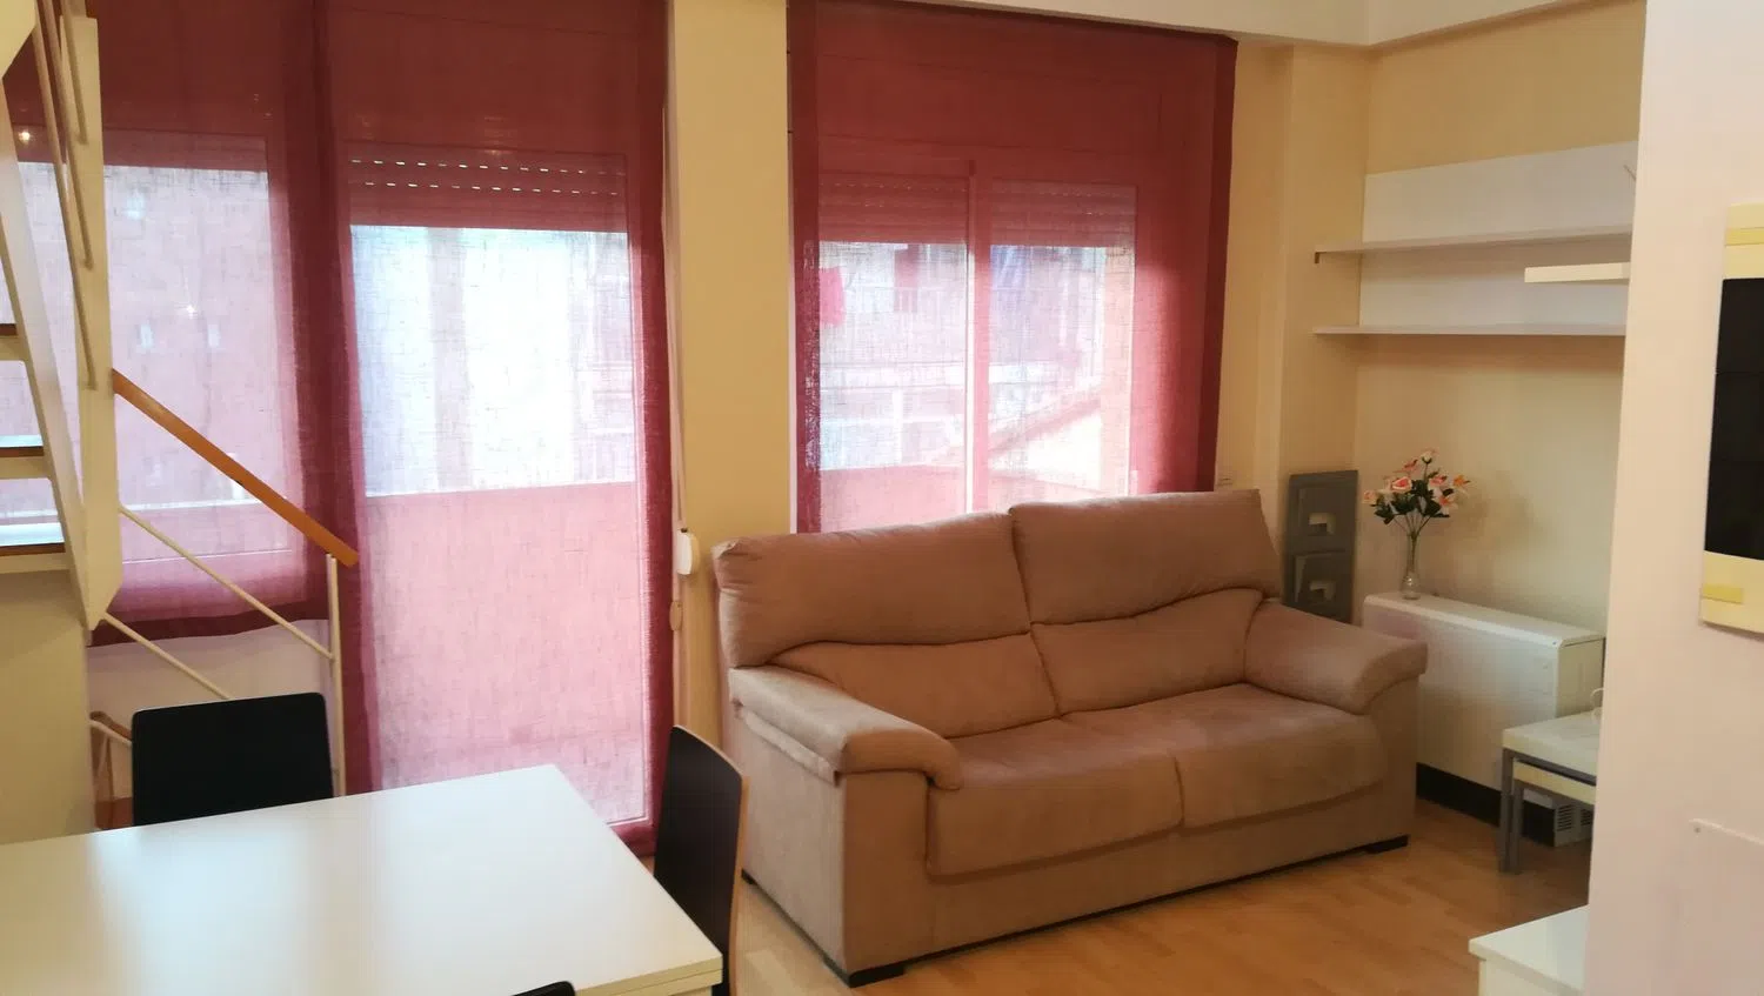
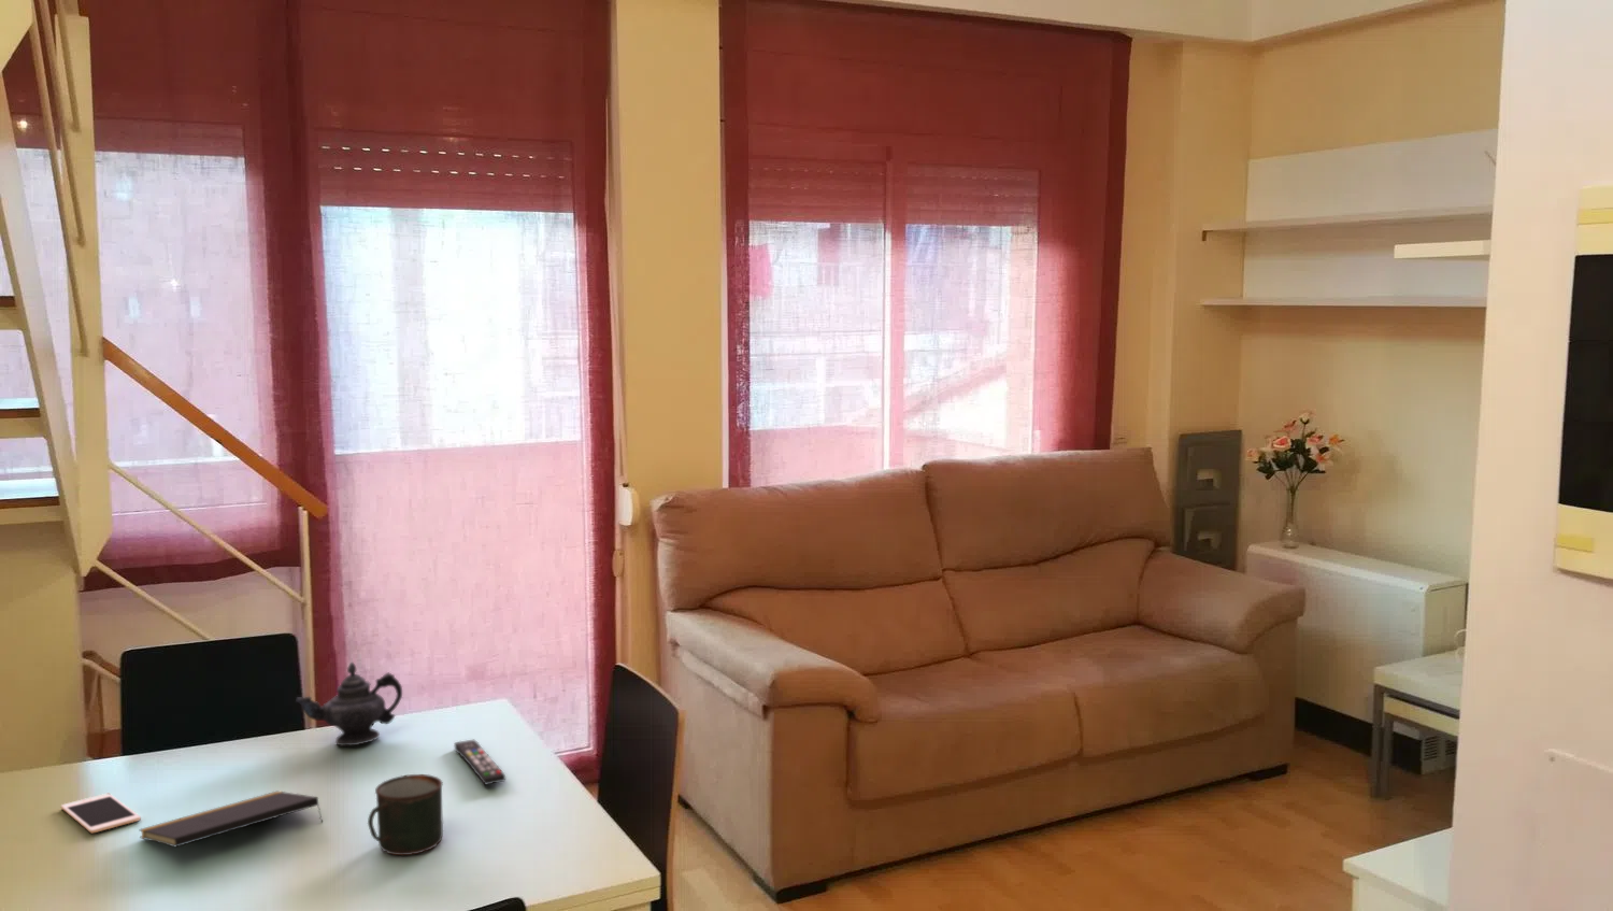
+ remote control [453,739,506,786]
+ mug [367,774,444,857]
+ cell phone [60,792,142,833]
+ notepad [137,790,323,848]
+ teapot [295,661,403,747]
